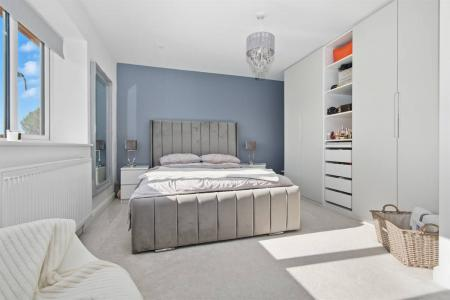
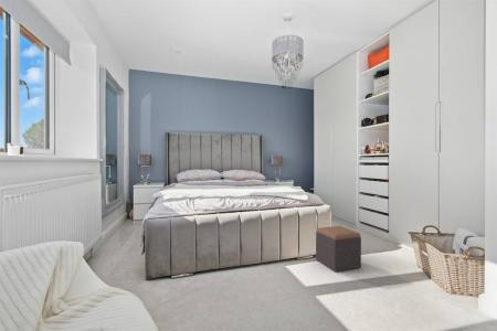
+ footstool [315,225,362,273]
